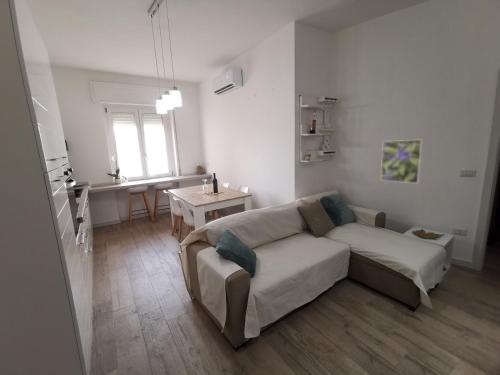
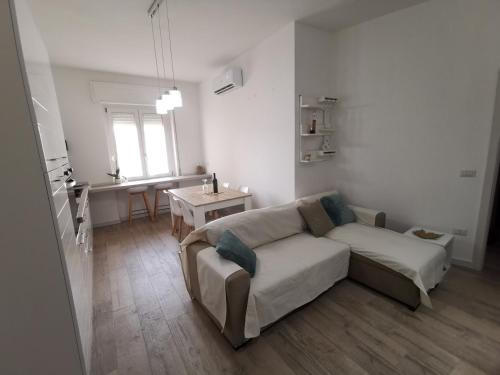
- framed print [380,139,423,184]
